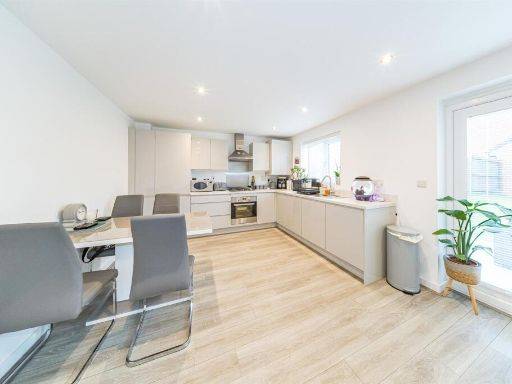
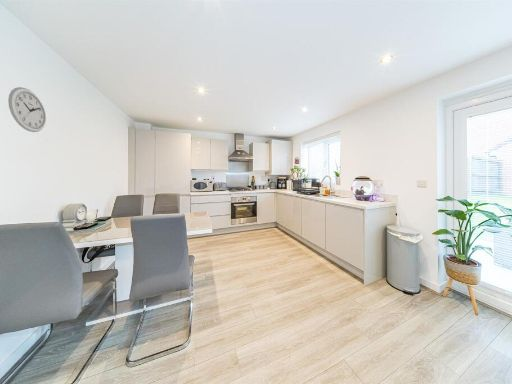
+ wall clock [7,86,47,133]
